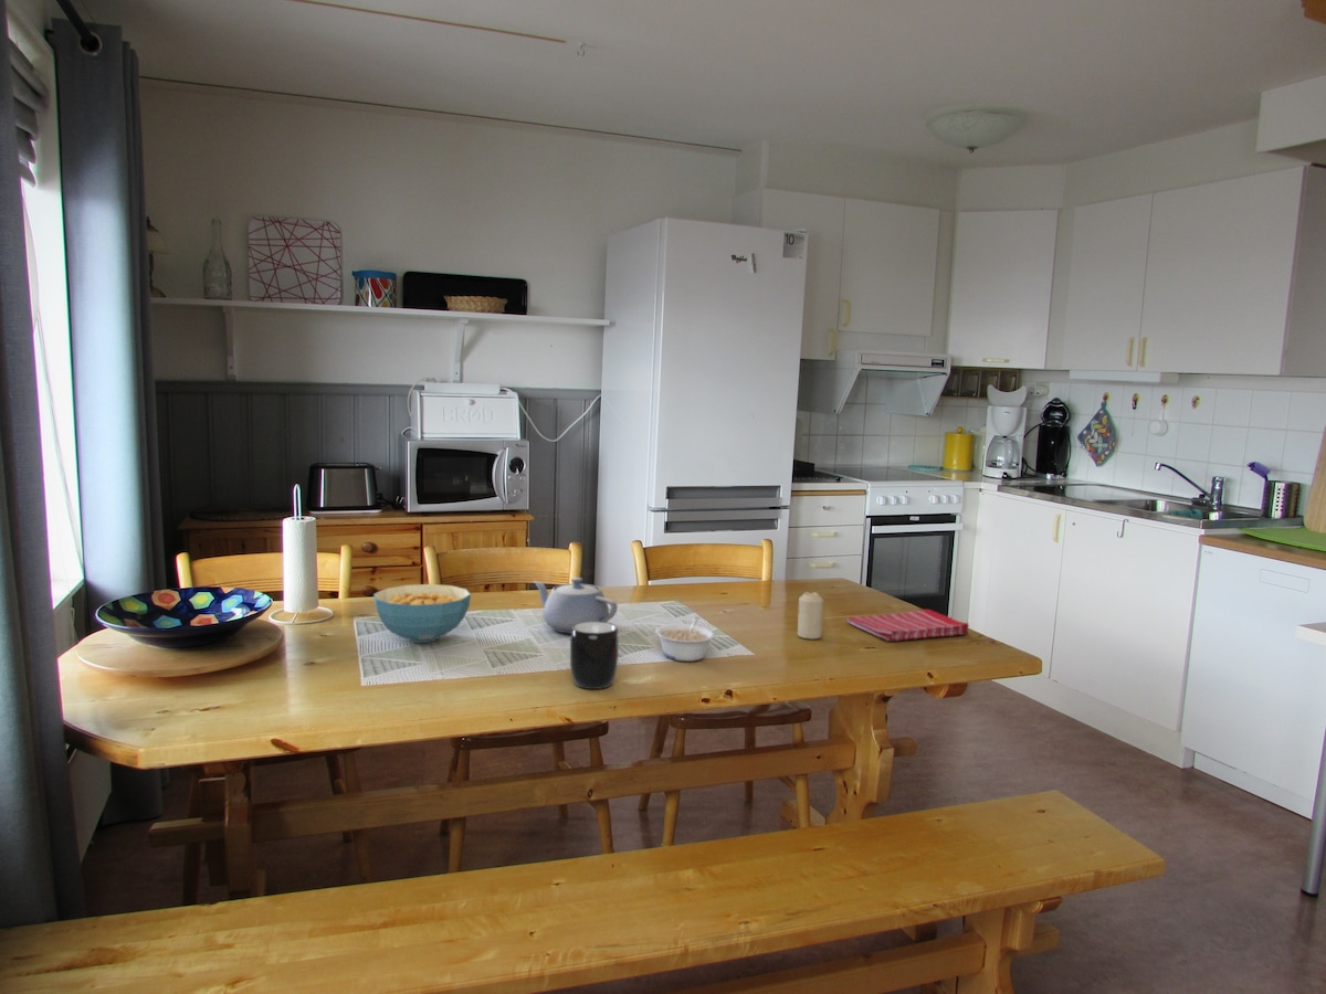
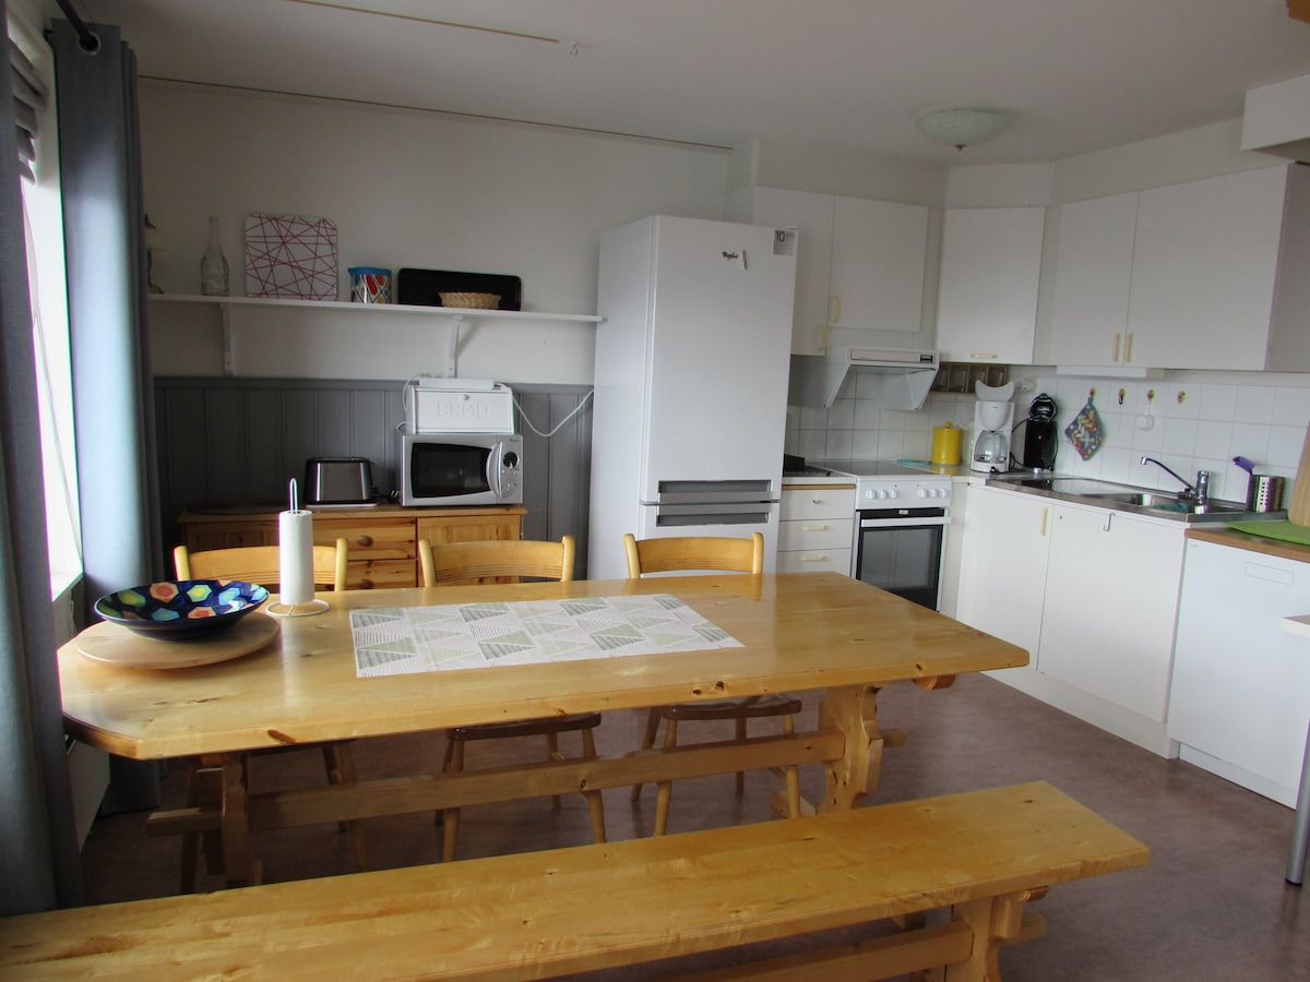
- cereal bowl [372,583,472,644]
- candle [797,591,824,641]
- legume [654,616,716,663]
- teapot [533,577,619,635]
- mug [569,622,620,690]
- dish towel [845,609,970,643]
